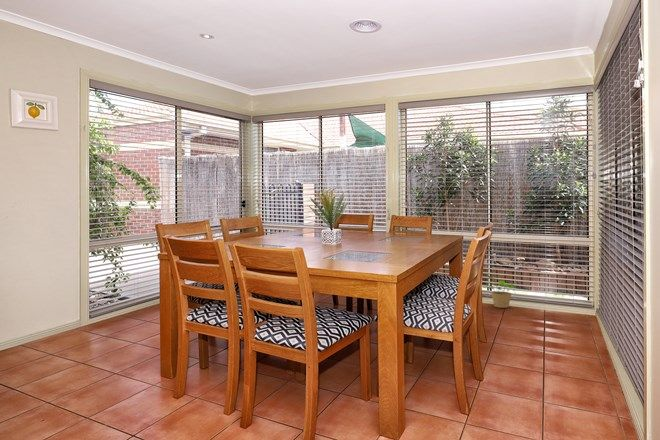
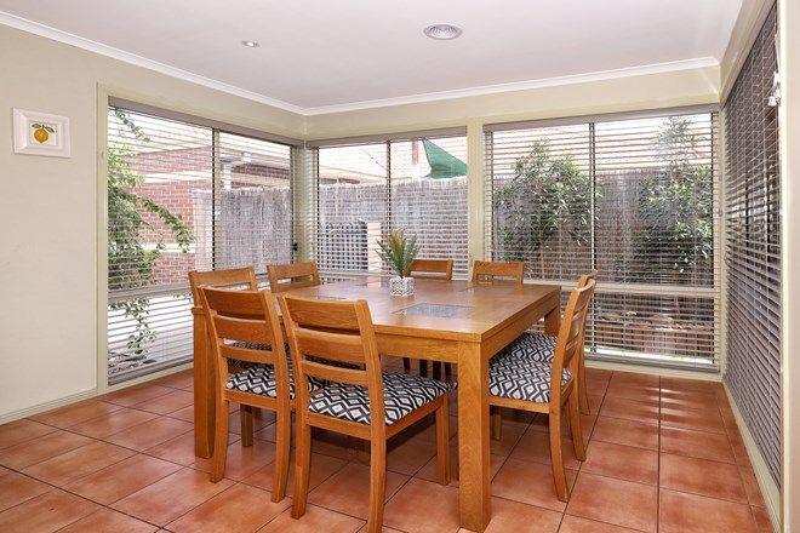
- potted plant [484,274,515,309]
